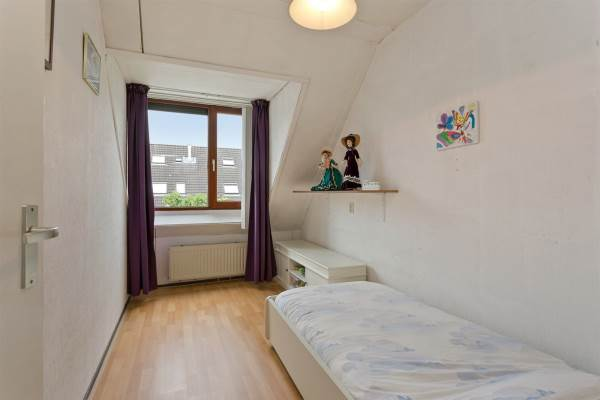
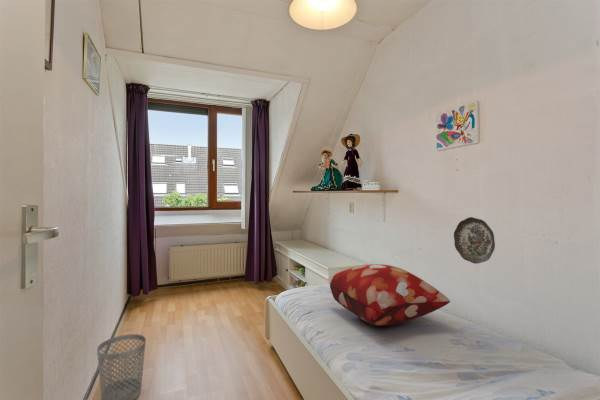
+ decorative pillow [329,263,451,327]
+ wastebasket [96,333,147,400]
+ decorative plate [453,216,496,265]
